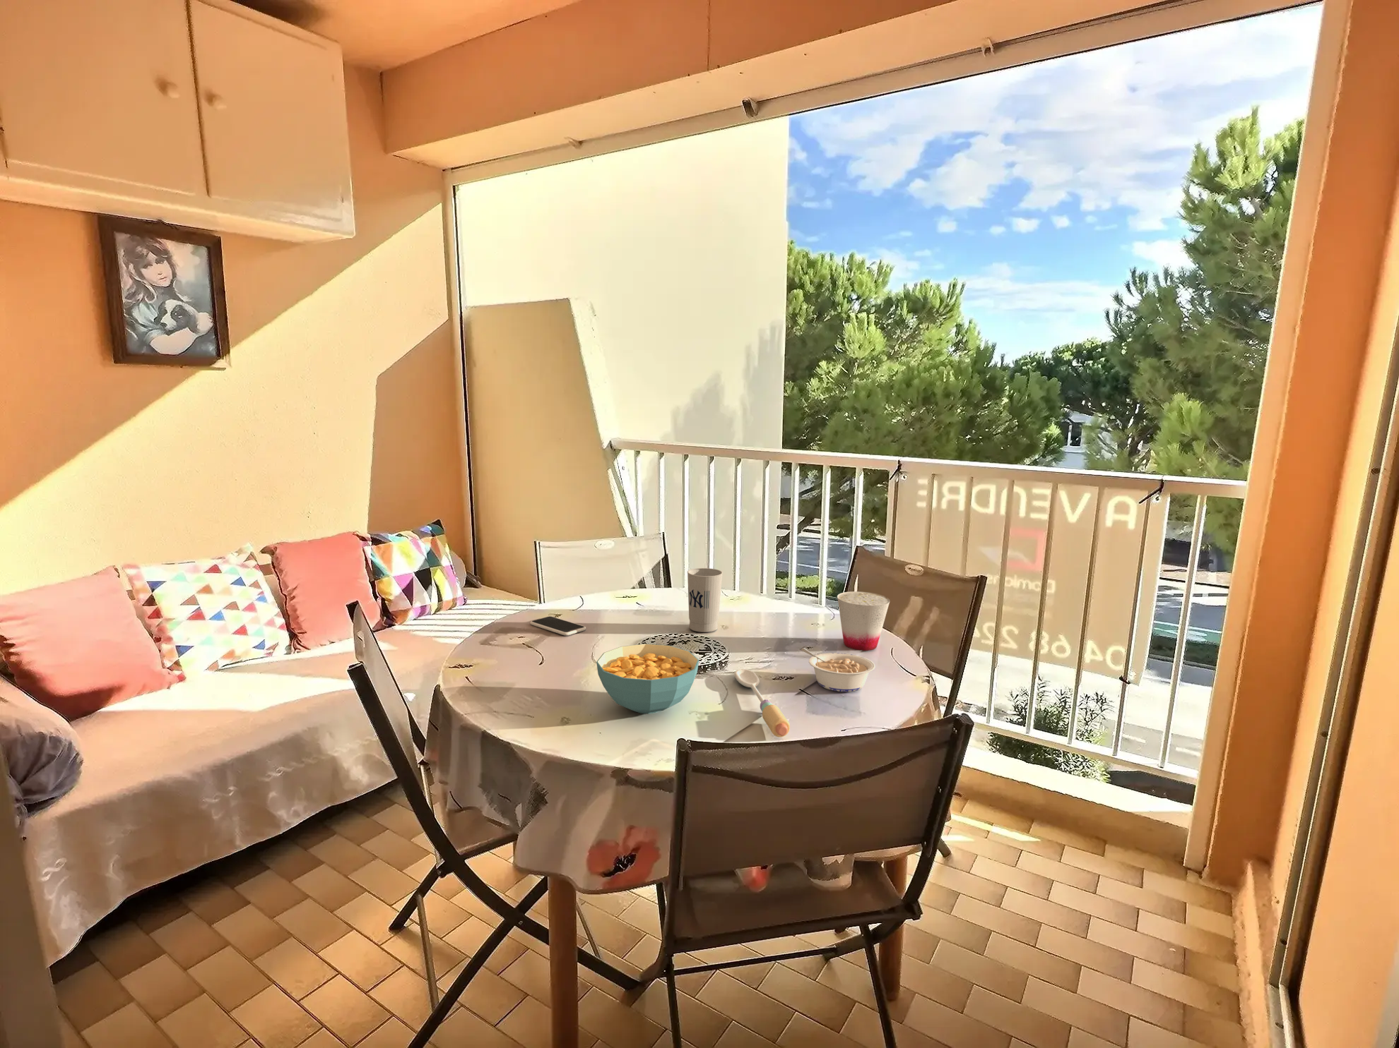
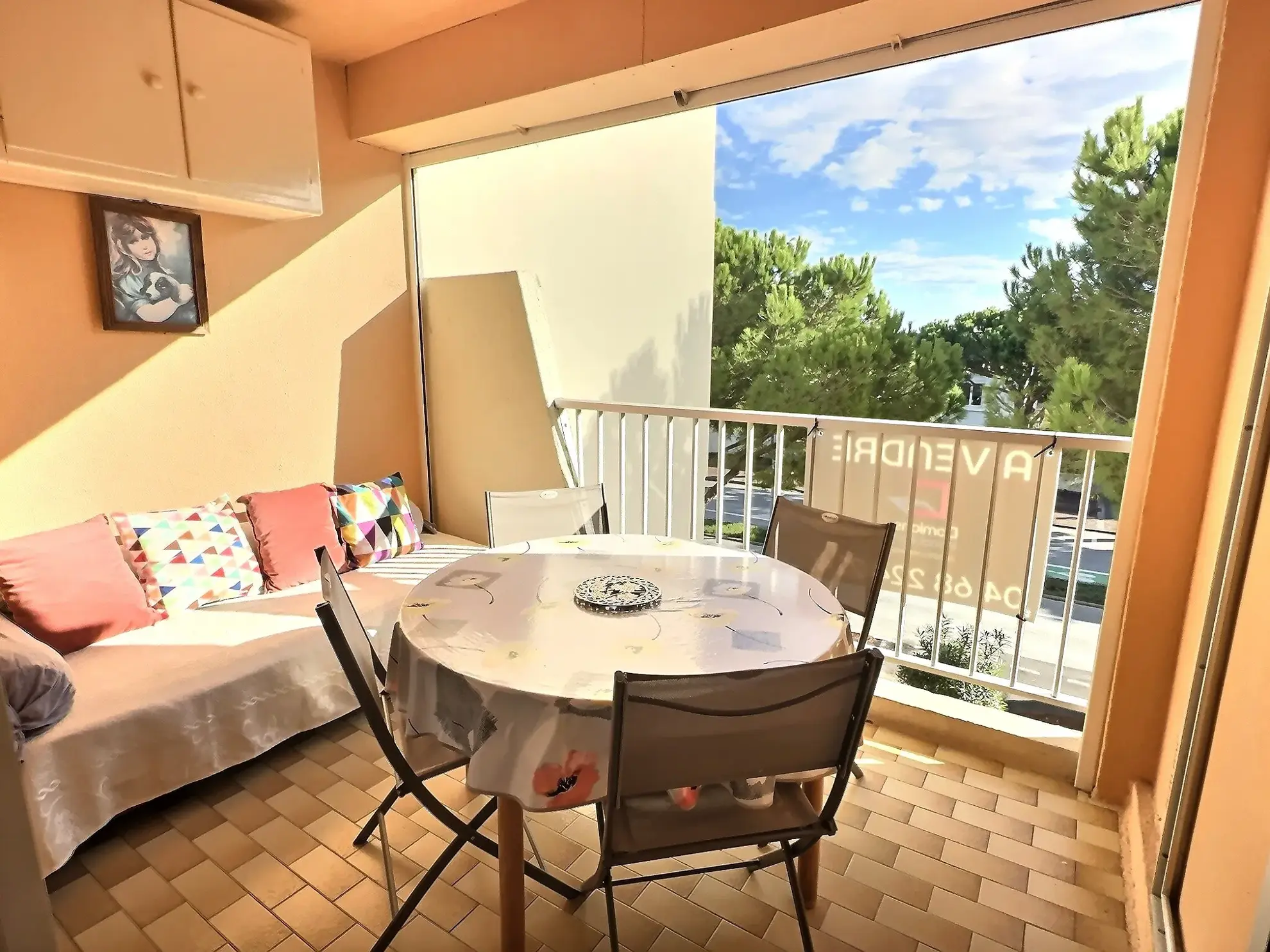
- cup [686,567,724,633]
- legume [801,647,876,692]
- smartphone [530,615,586,636]
- spoon [734,668,791,738]
- cup [836,591,890,652]
- cereal bowl [596,643,699,714]
